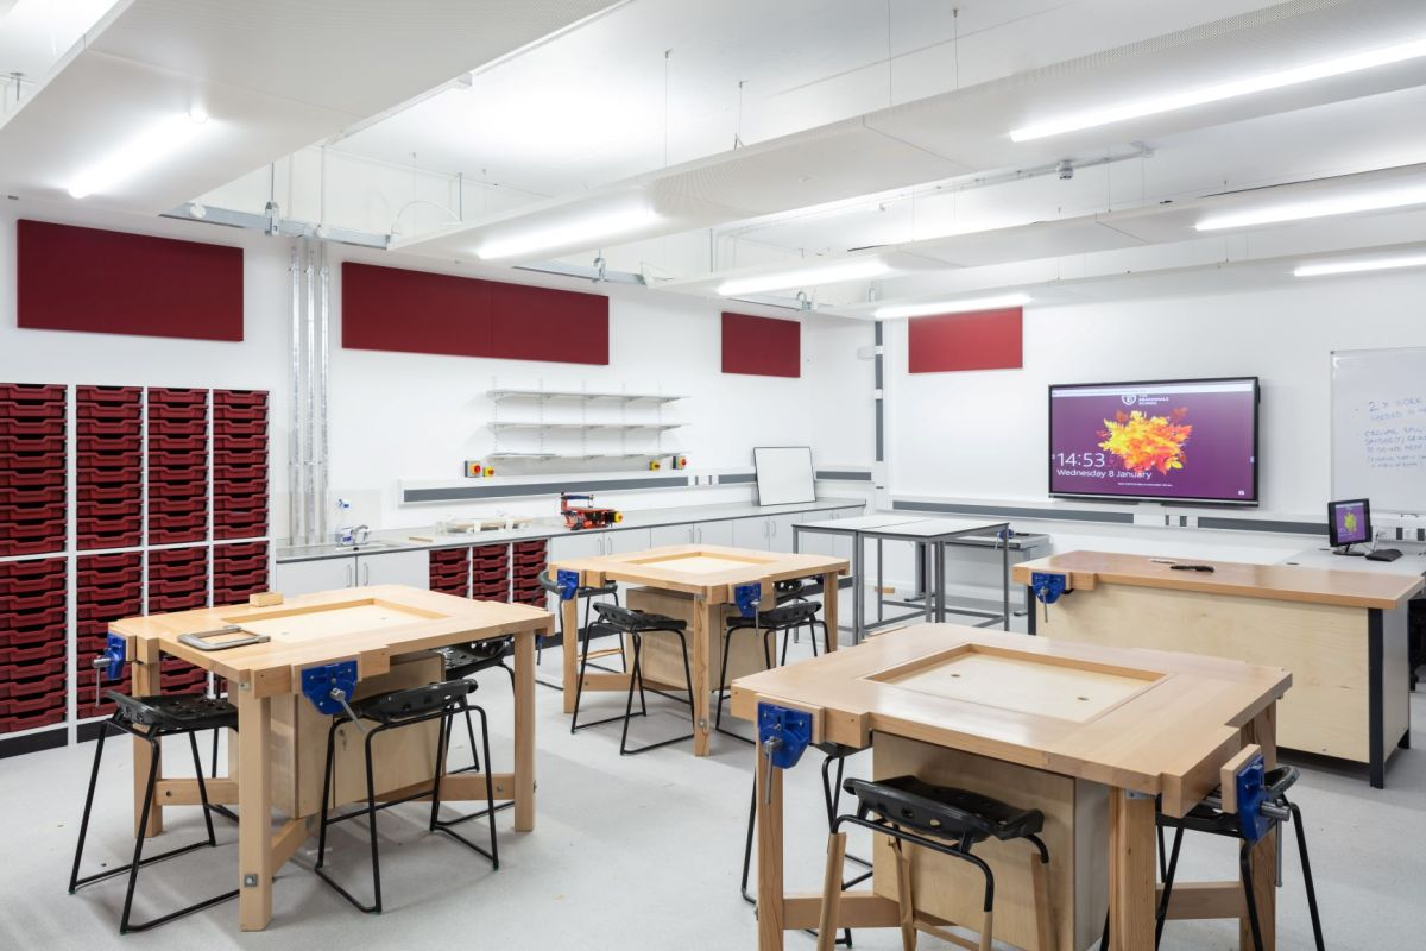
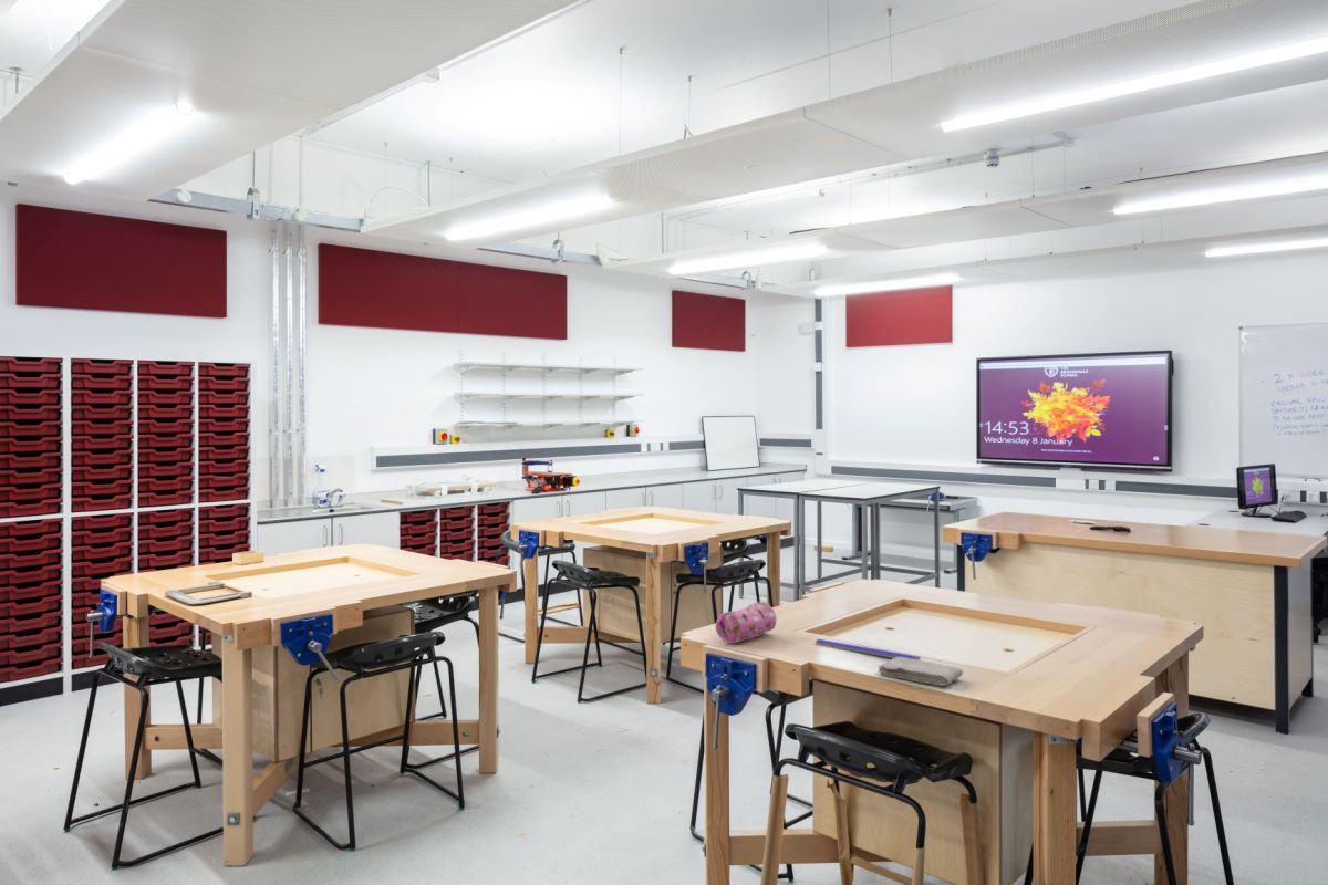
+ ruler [815,638,922,660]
+ washcloth [876,657,964,687]
+ pencil case [715,601,778,644]
